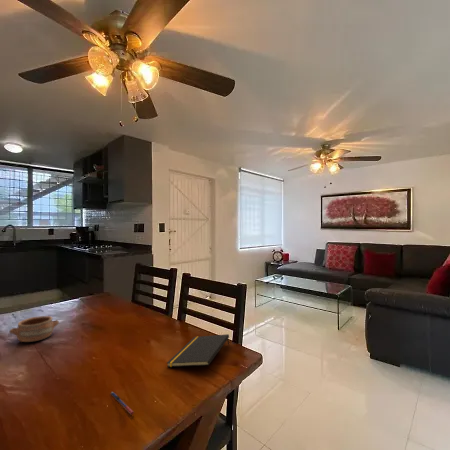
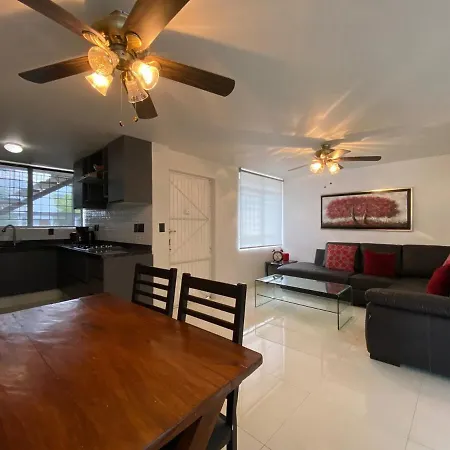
- notepad [166,333,230,368]
- pottery [8,315,60,343]
- pen [110,391,134,415]
